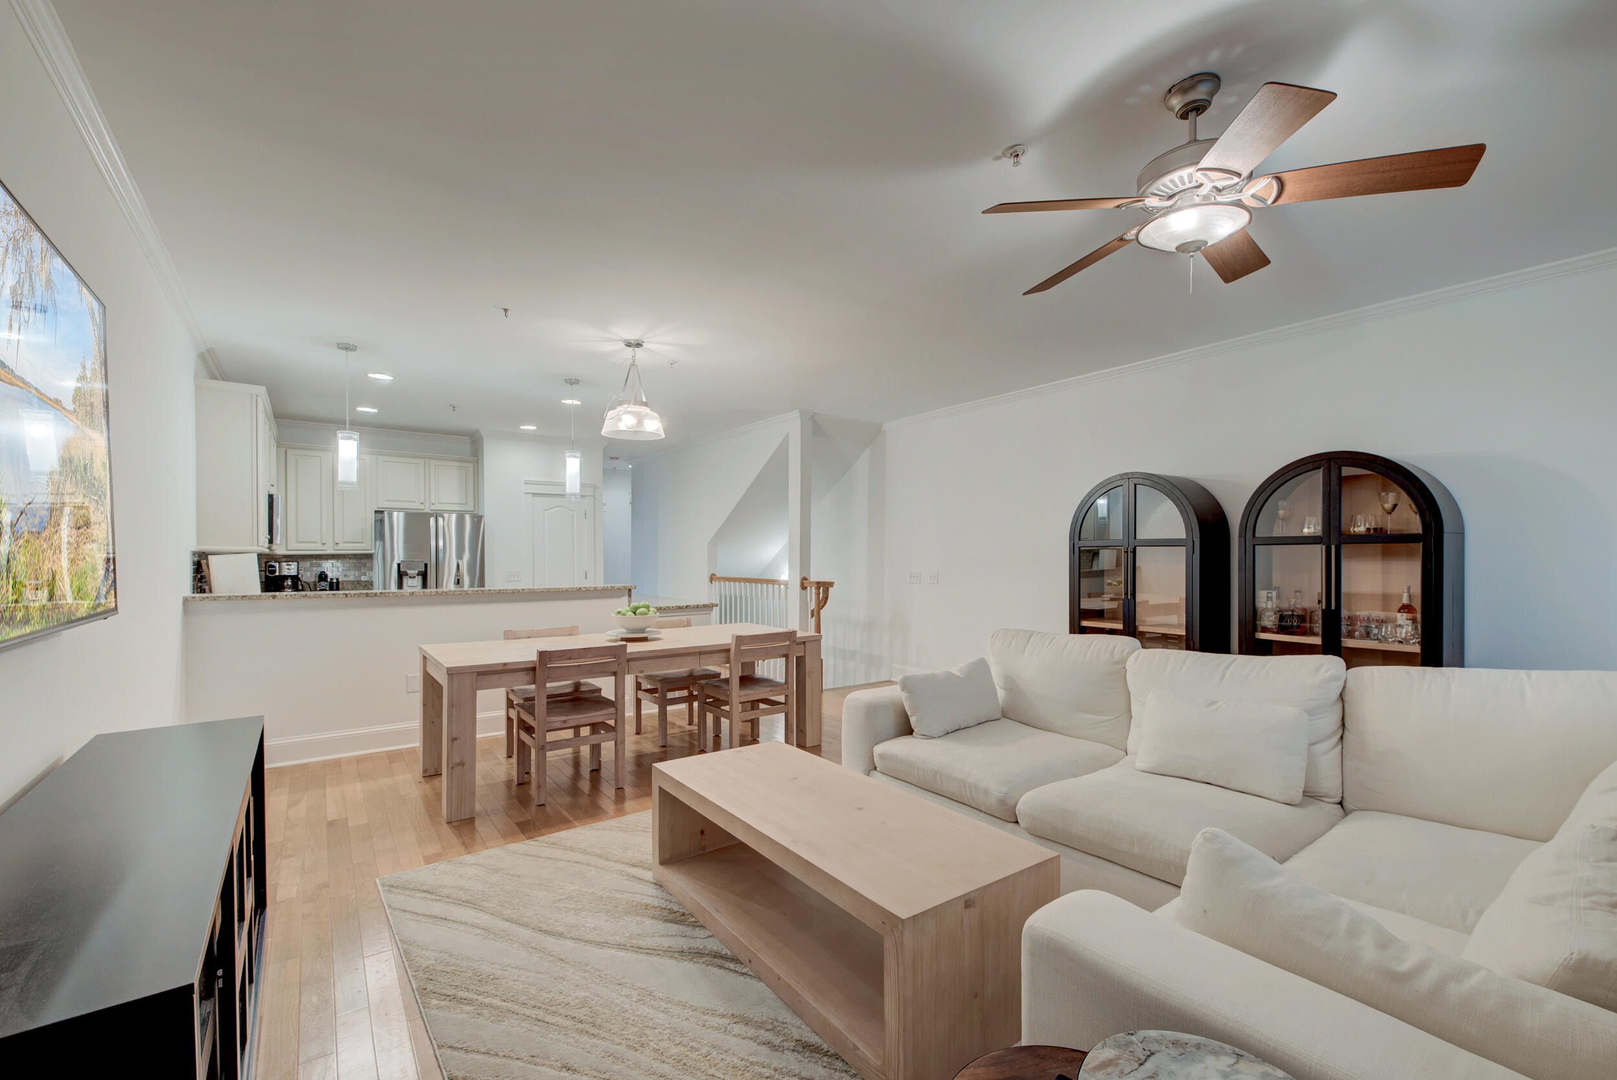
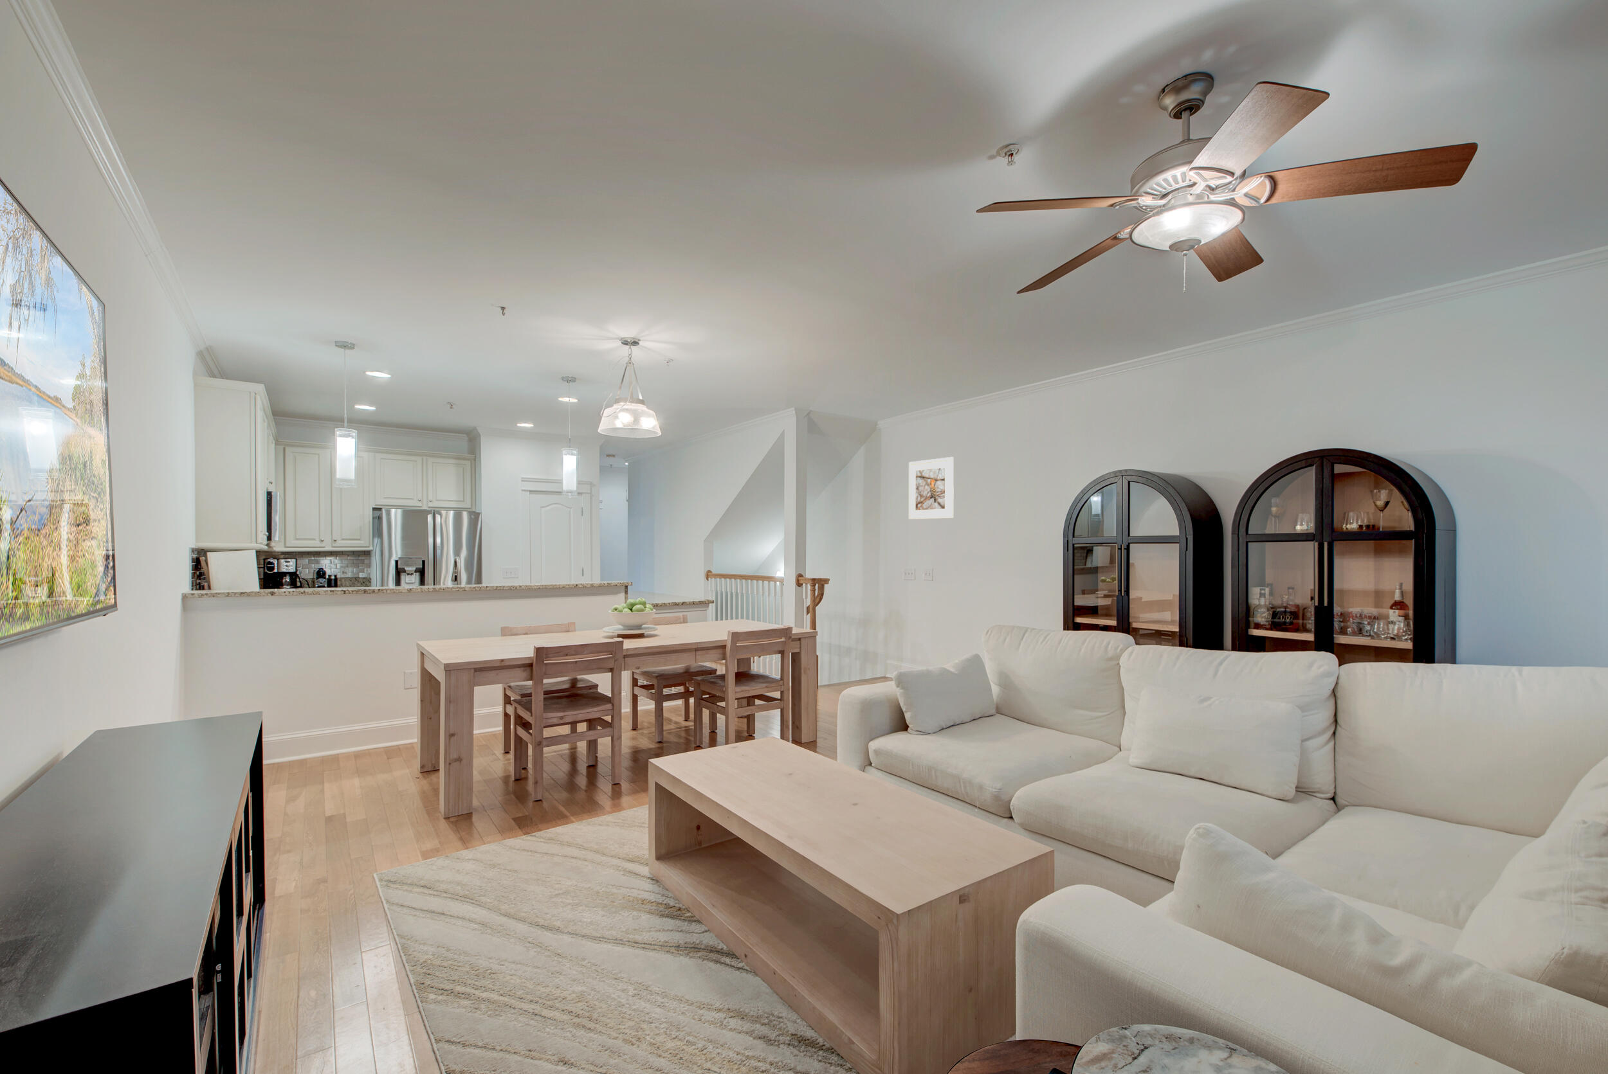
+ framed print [908,457,954,520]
